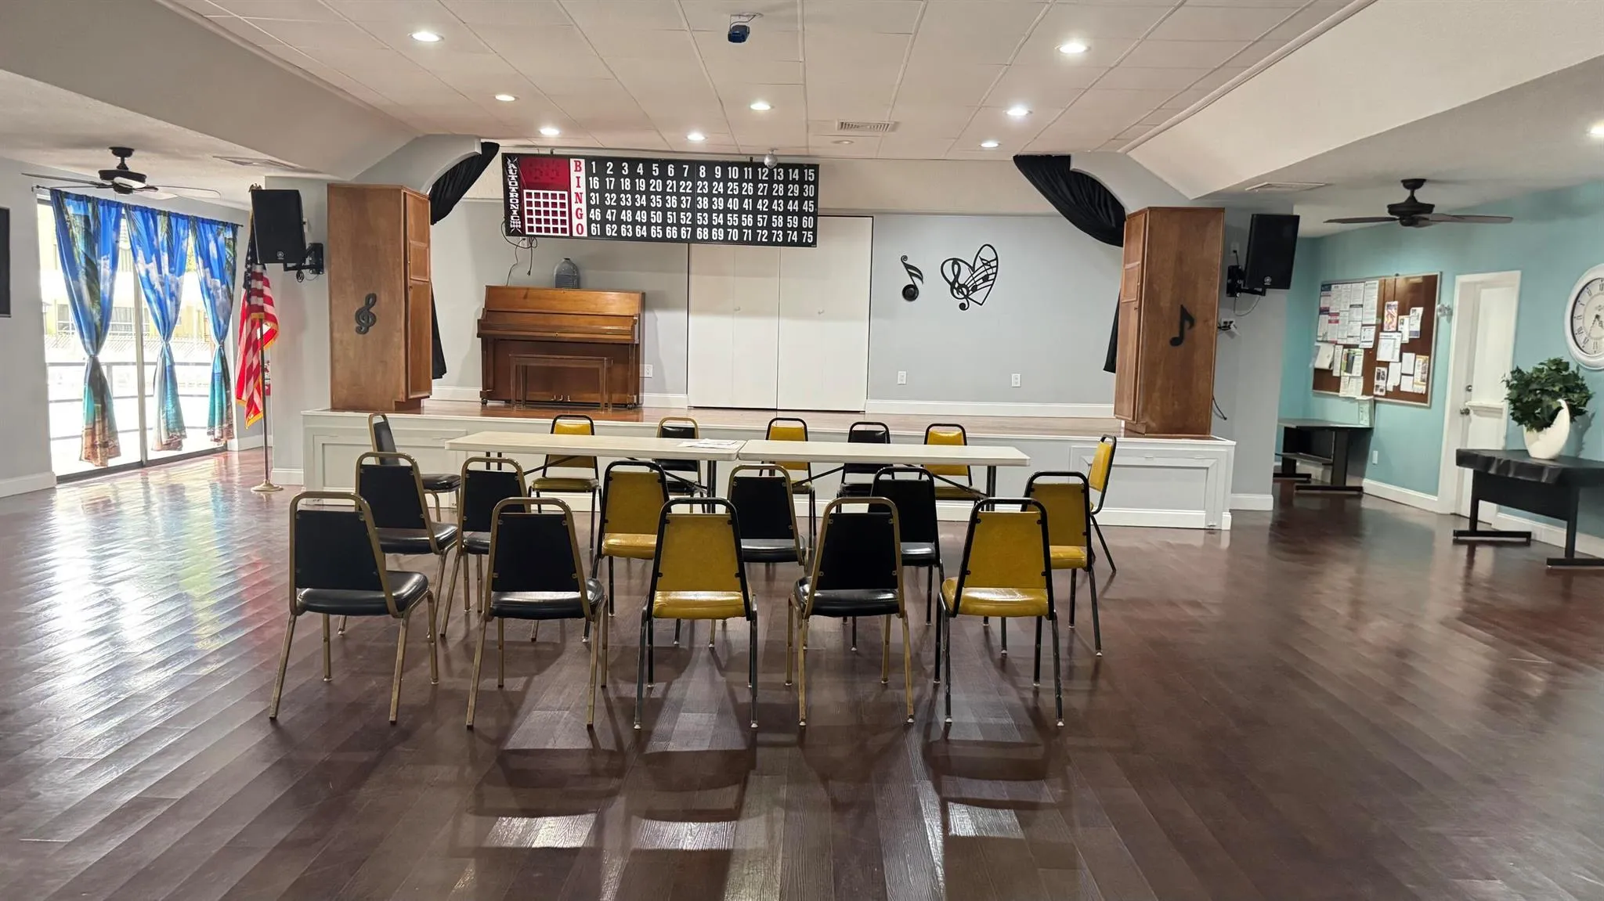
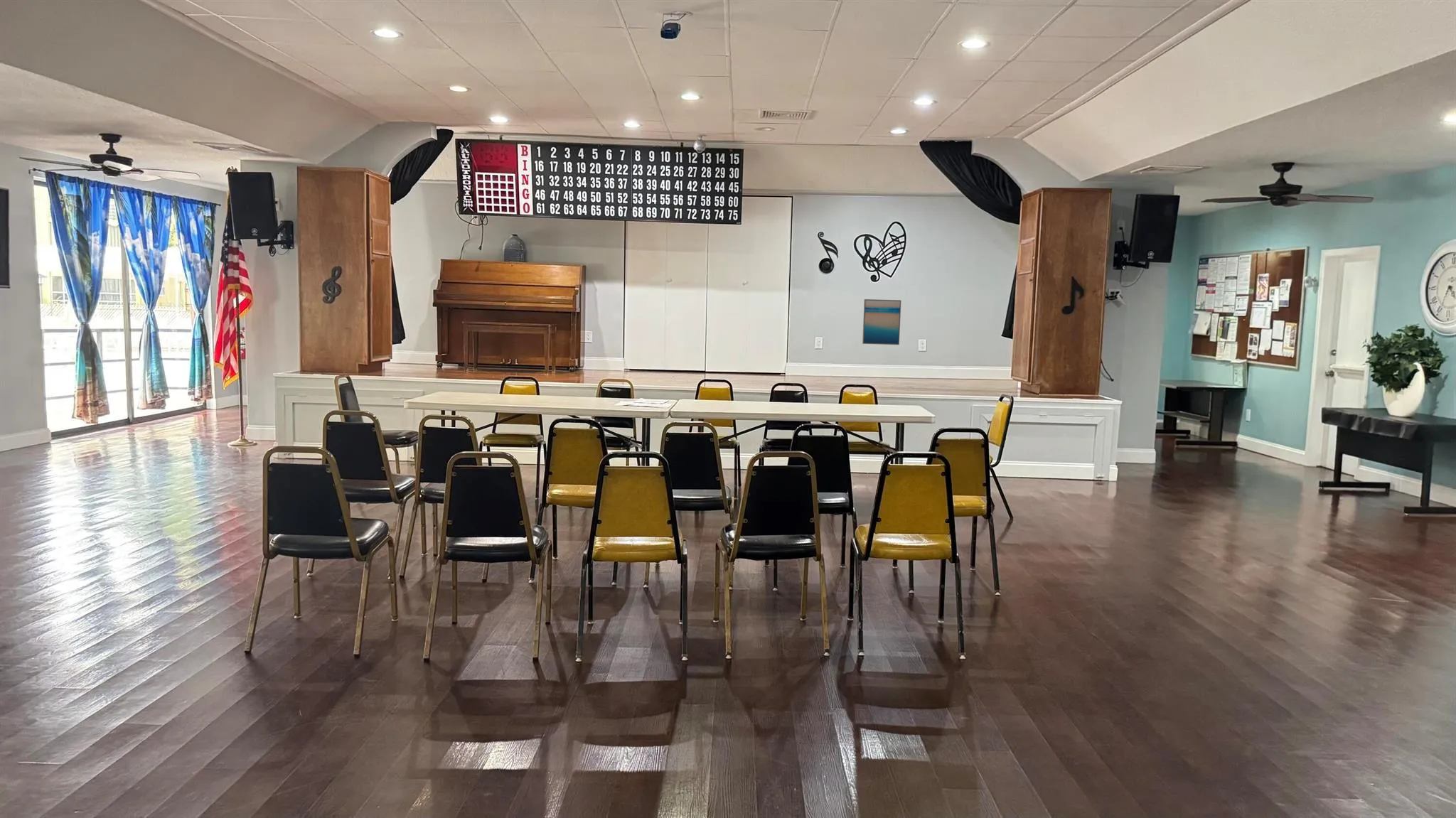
+ wall art [862,298,901,345]
